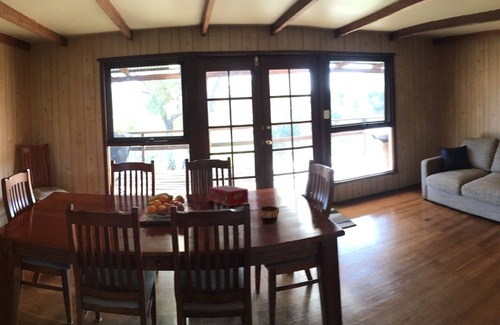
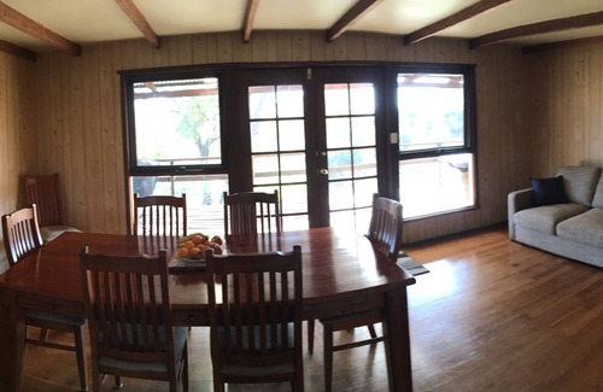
- cup [260,205,280,223]
- tissue box [208,184,249,207]
